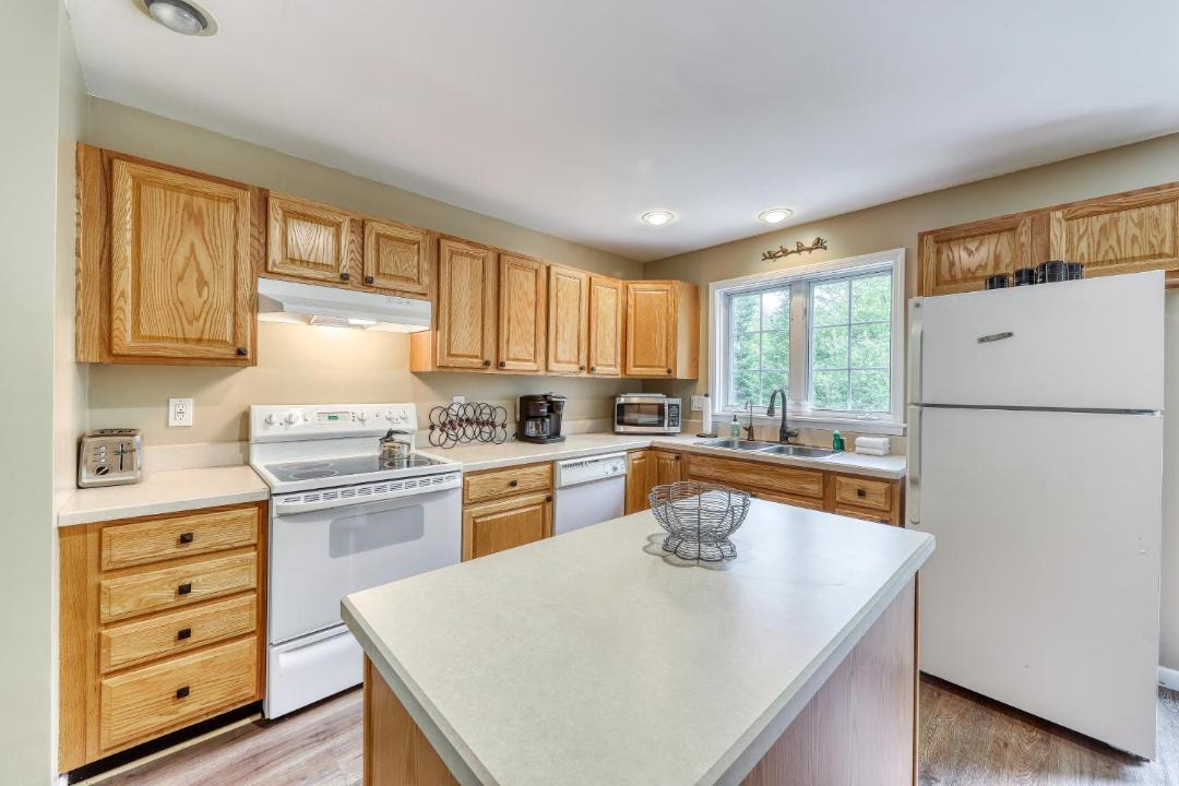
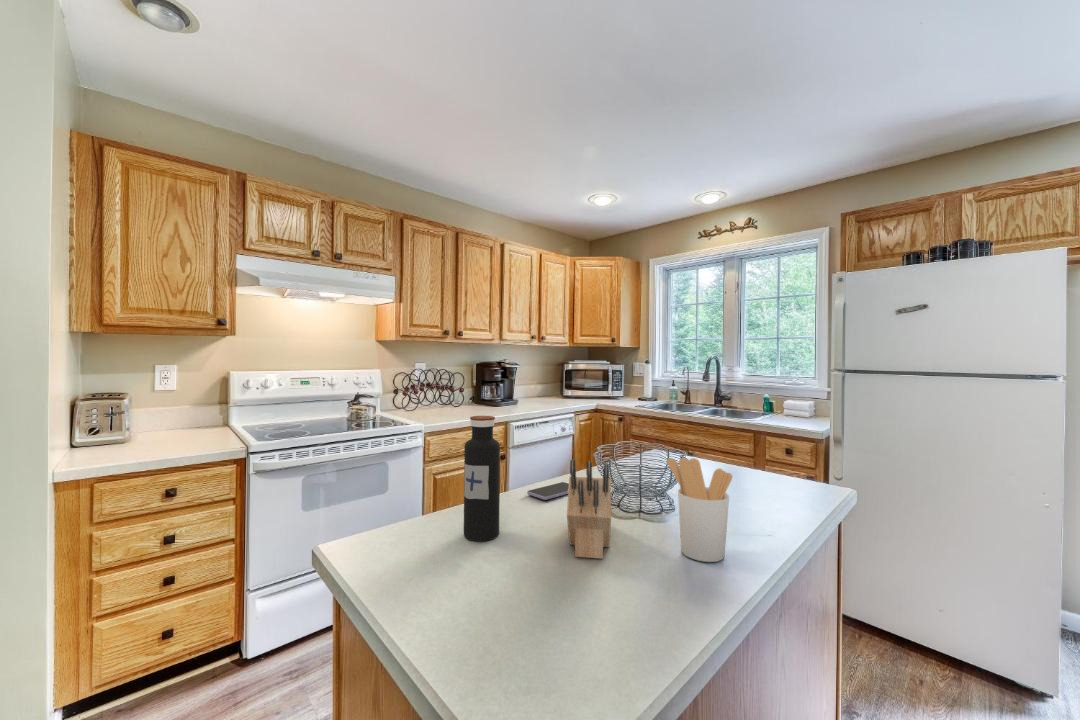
+ utensil holder [666,457,733,563]
+ knife block [566,459,612,560]
+ water bottle [463,415,501,542]
+ smartphone [526,481,569,501]
